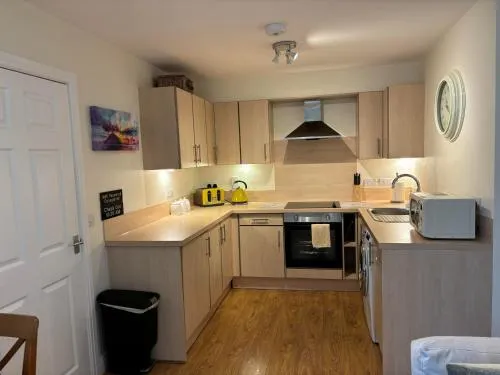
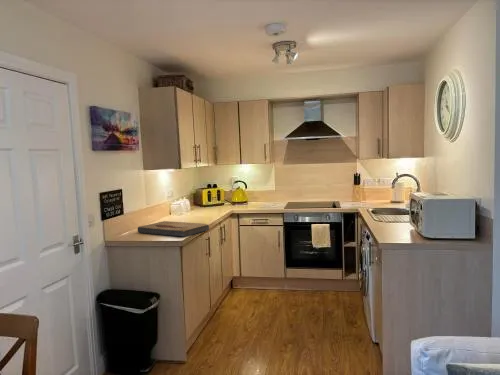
+ fish fossil [137,220,210,238]
